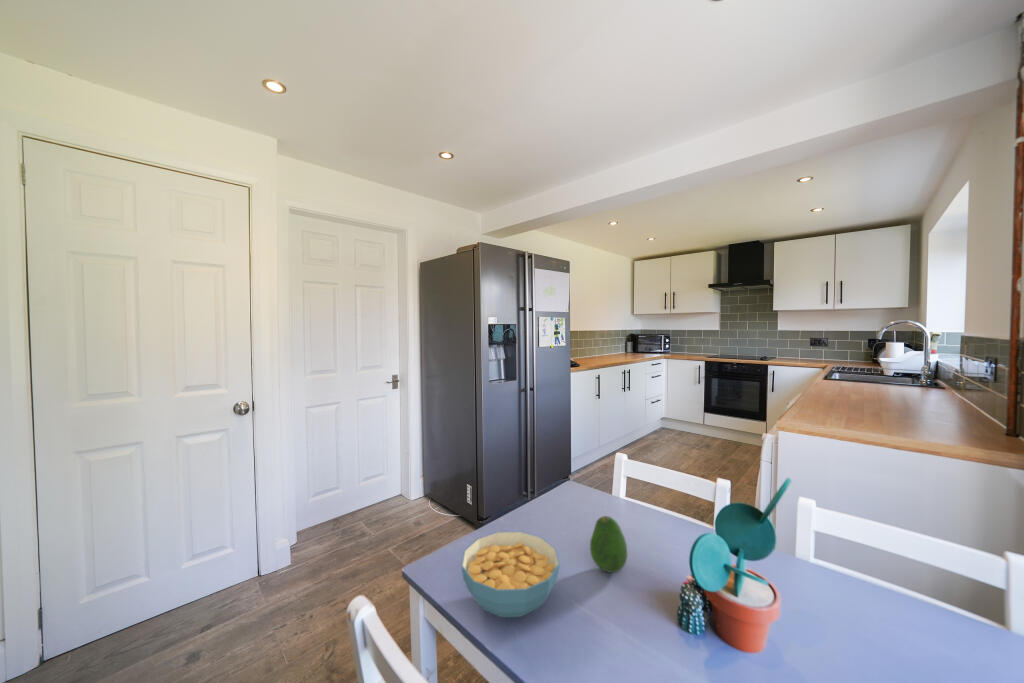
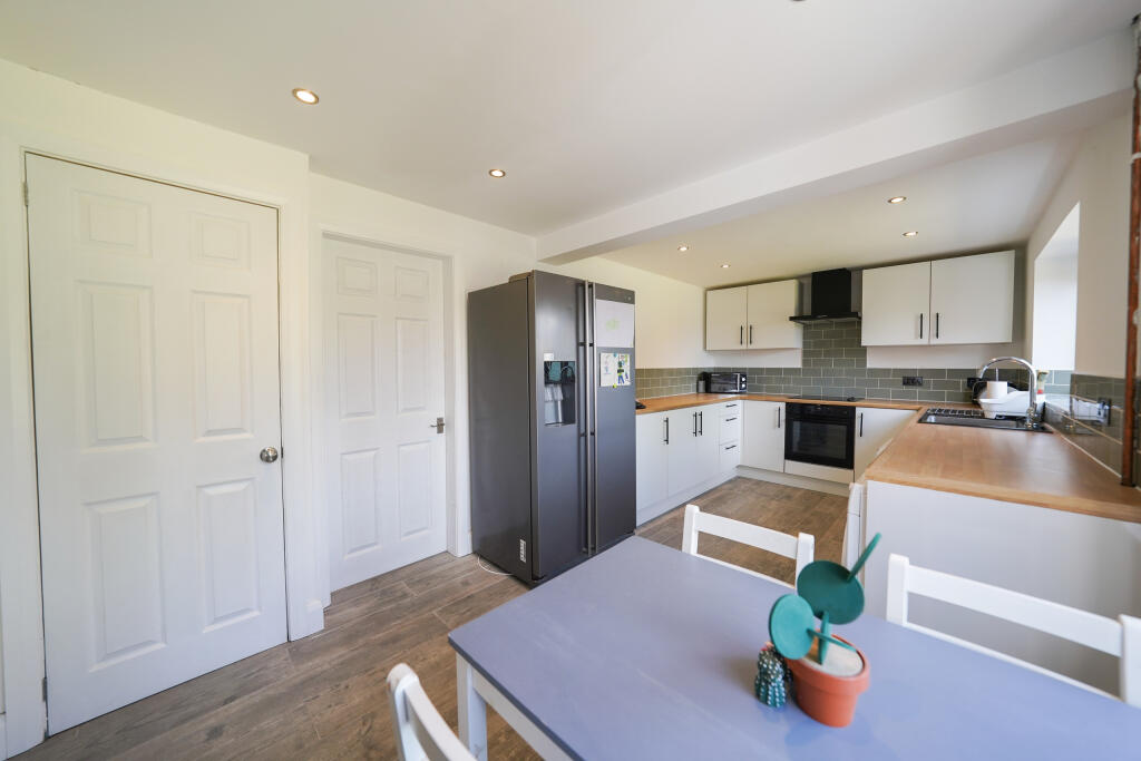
- fruit [589,515,628,574]
- cereal bowl [460,531,560,618]
